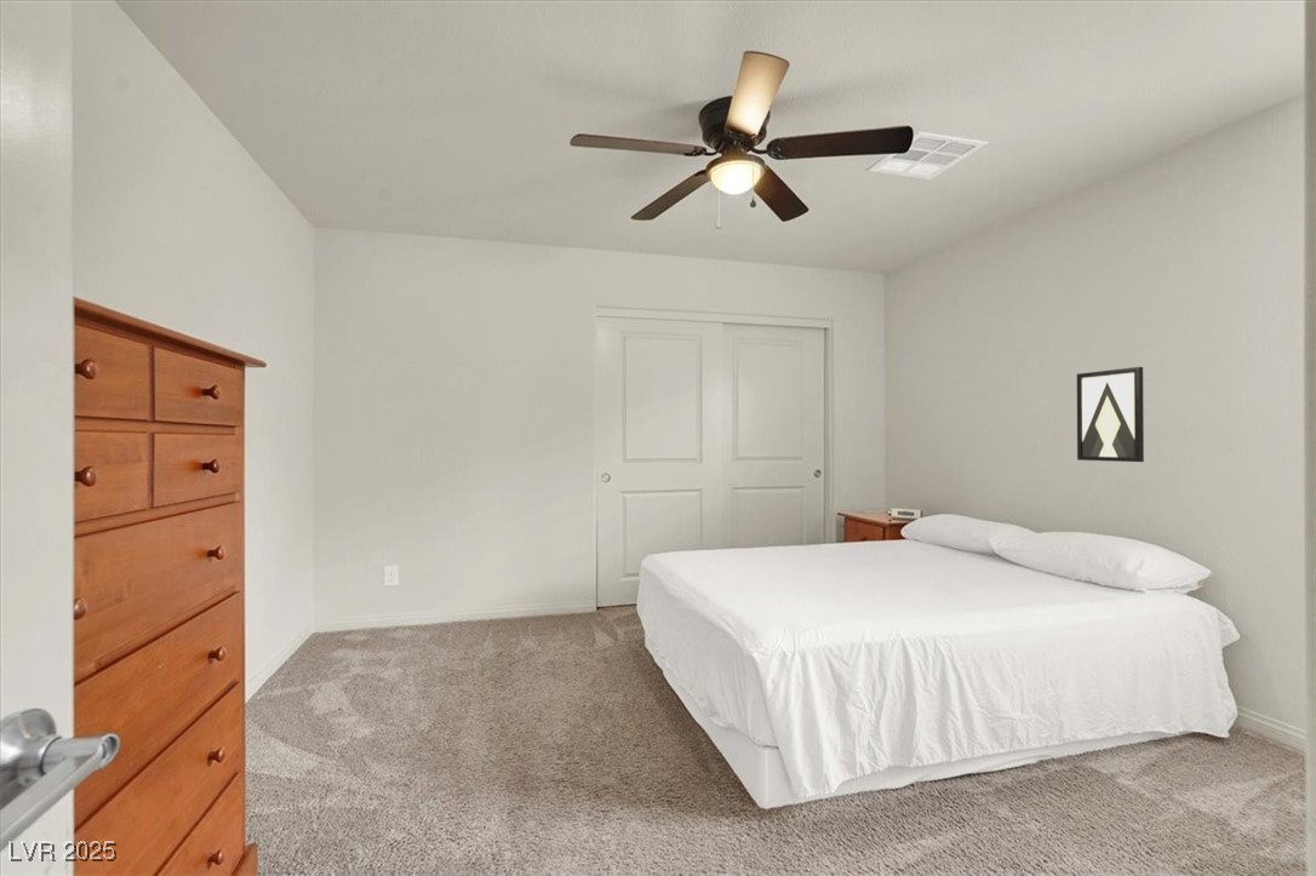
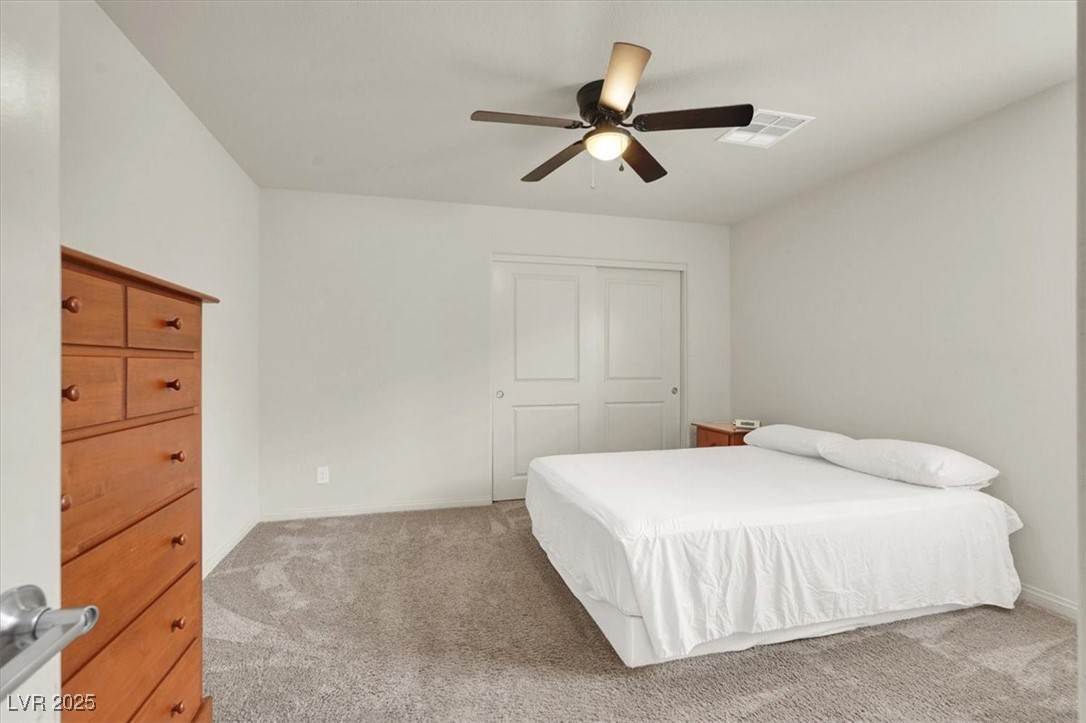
- wall art [1076,366,1145,463]
